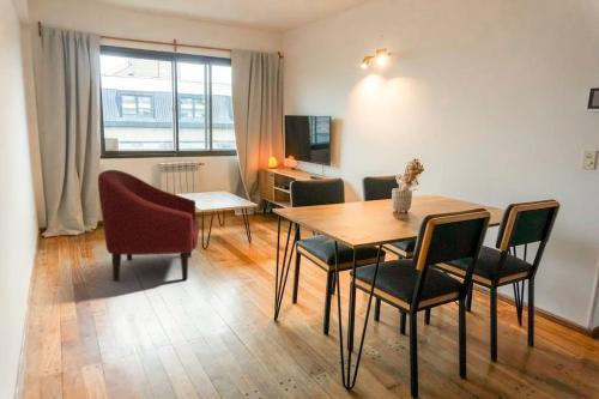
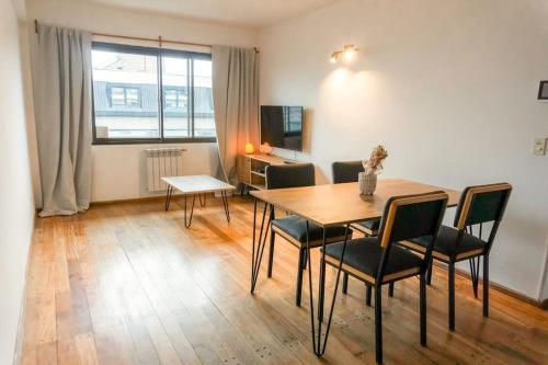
- armchair [97,169,200,282]
